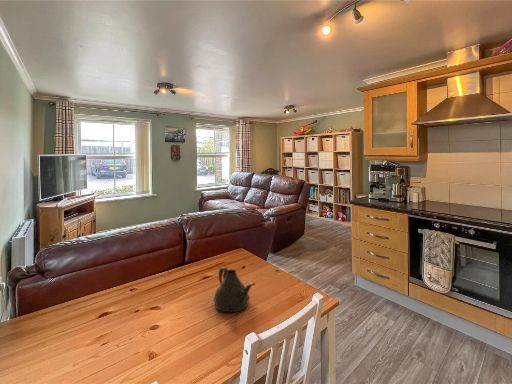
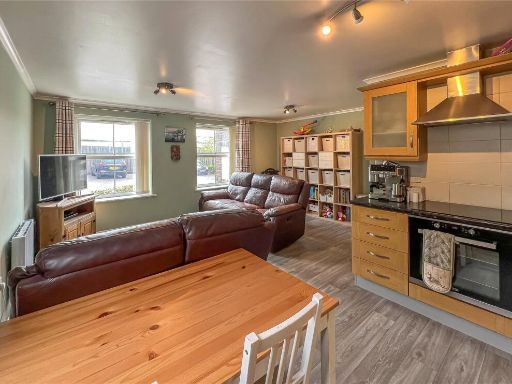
- teapot [213,266,256,313]
